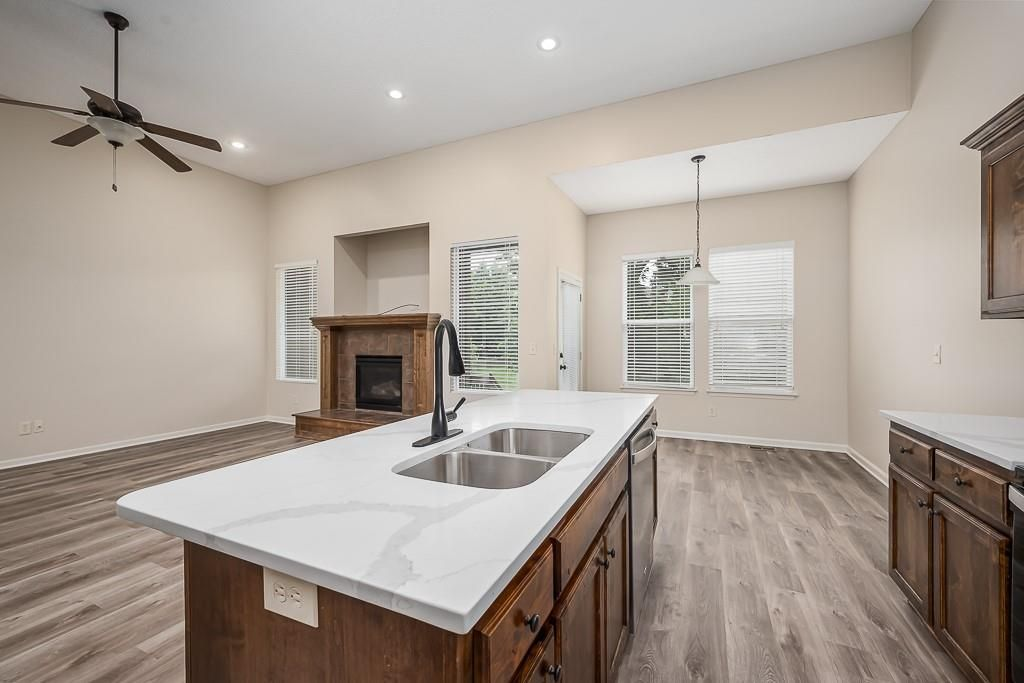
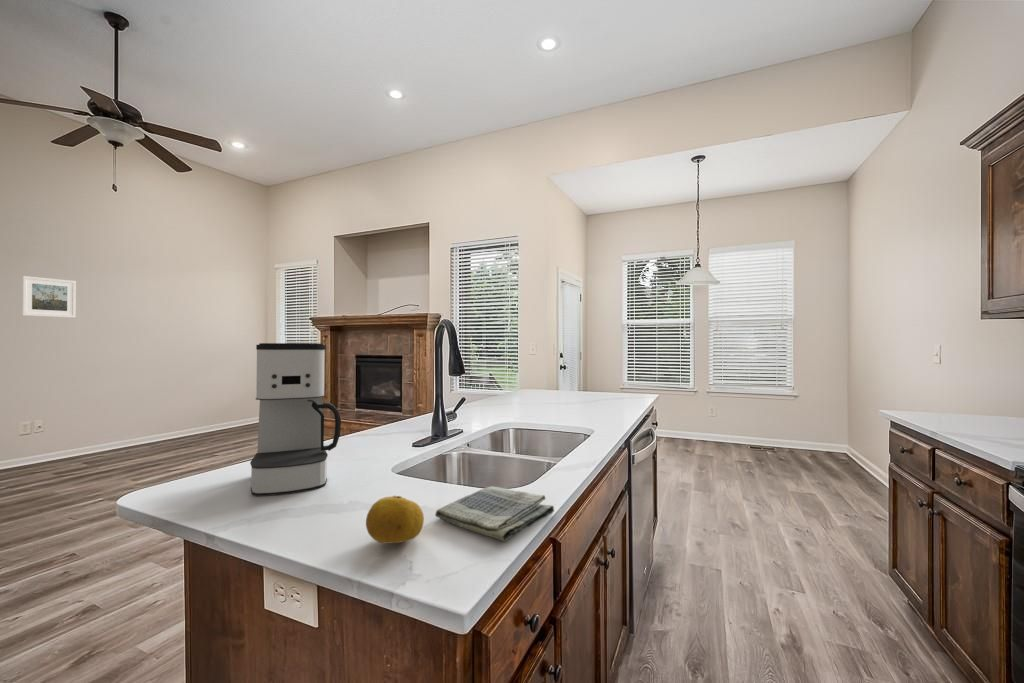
+ fruit [365,495,425,545]
+ dish towel [434,485,555,542]
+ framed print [21,275,77,319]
+ coffee maker [249,342,342,497]
